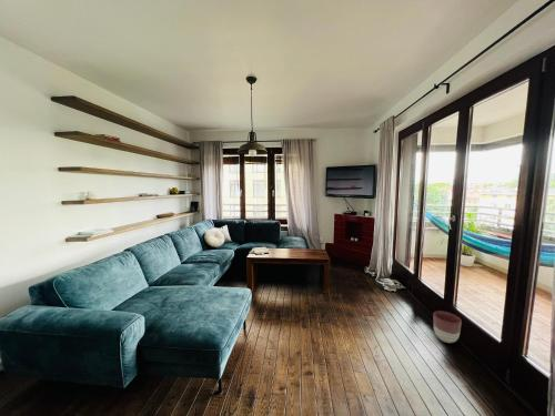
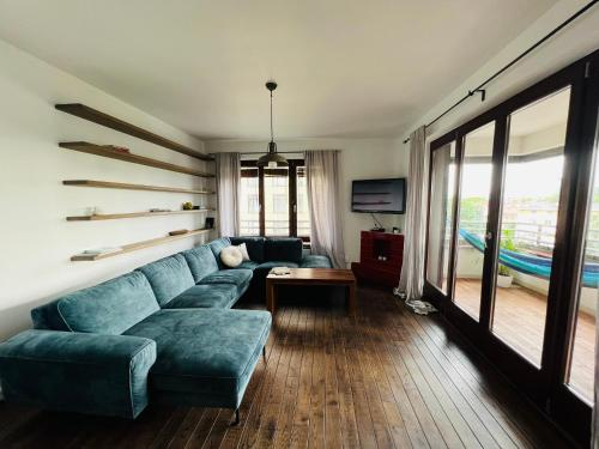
- planter [433,310,463,344]
